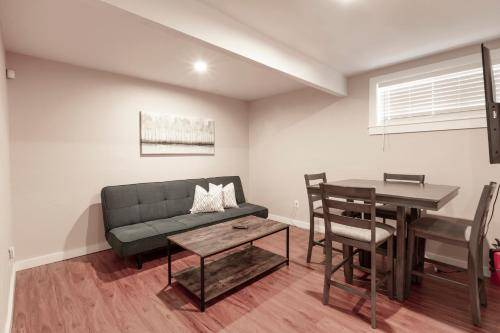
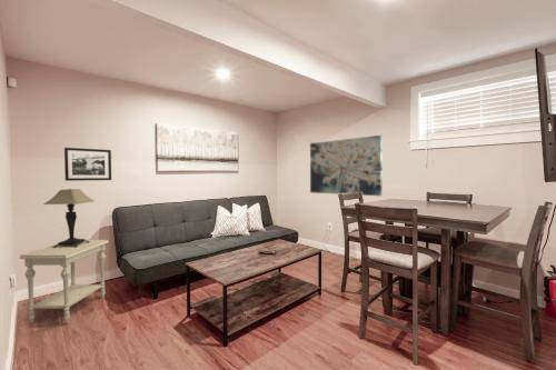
+ table lamp [42,188,96,248]
+ picture frame [63,147,112,182]
+ wall art [309,134,384,197]
+ side table [19,239,110,324]
